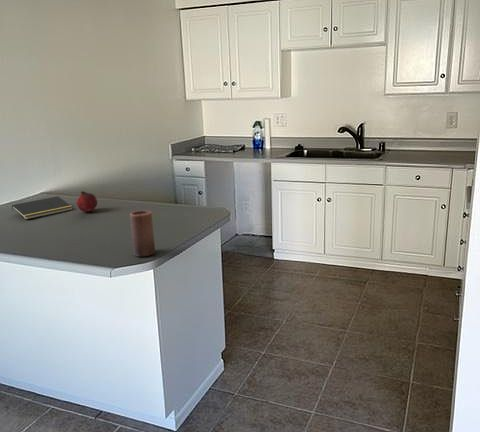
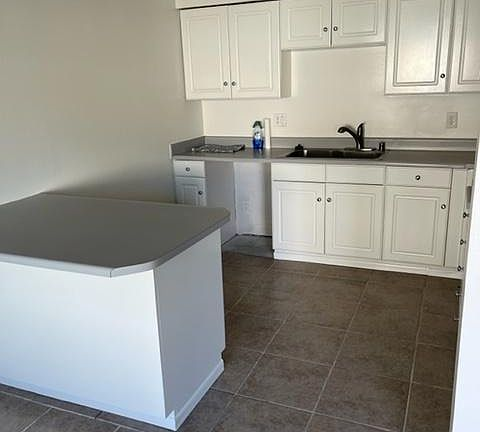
- notepad [11,195,74,221]
- fruit [76,191,98,213]
- candle [129,210,156,257]
